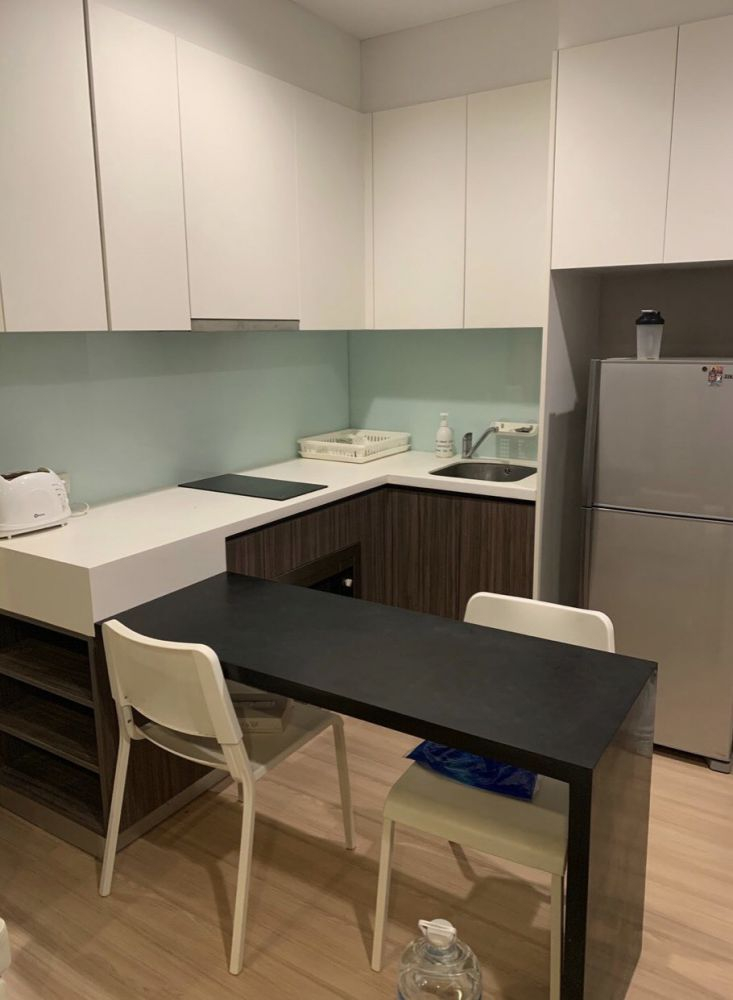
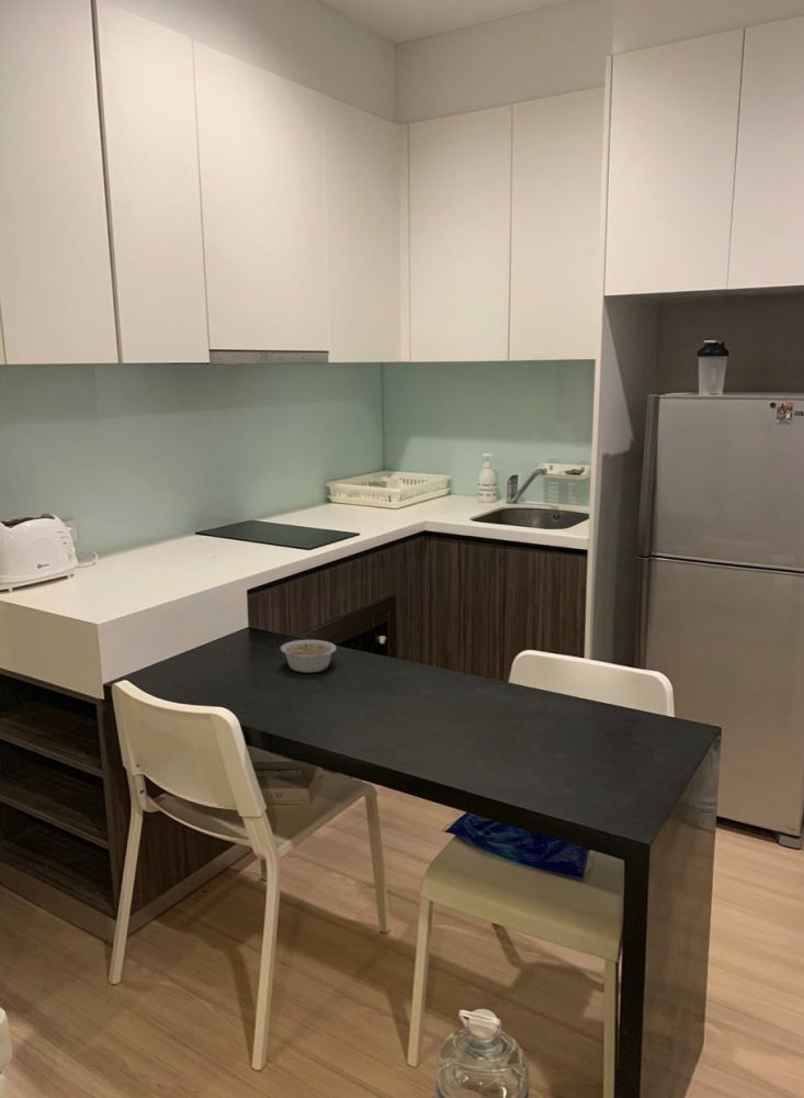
+ legume [280,639,338,673]
